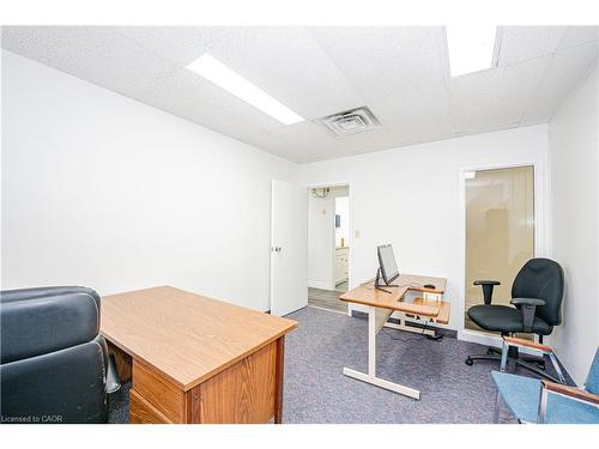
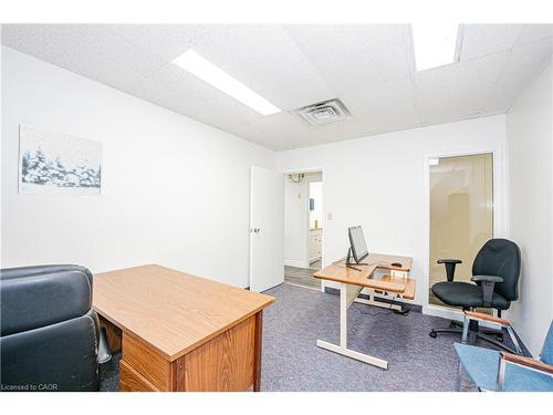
+ wall art [17,123,104,198]
